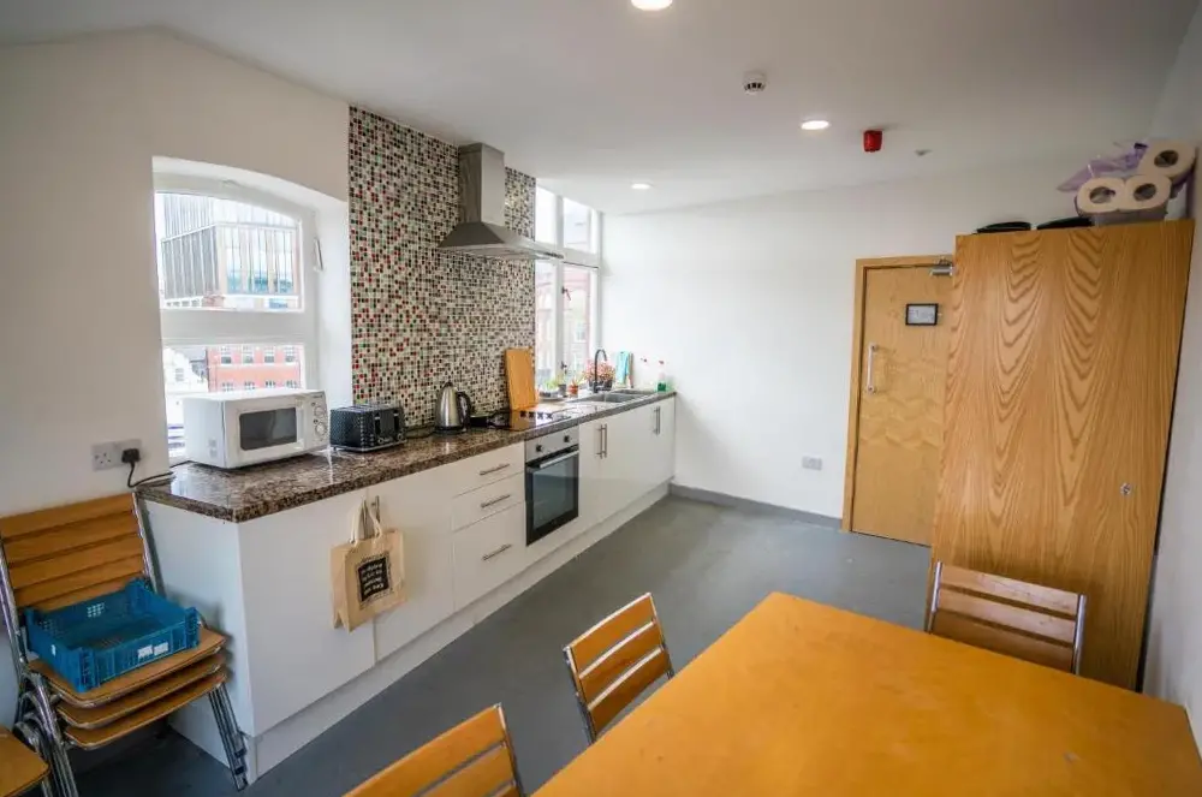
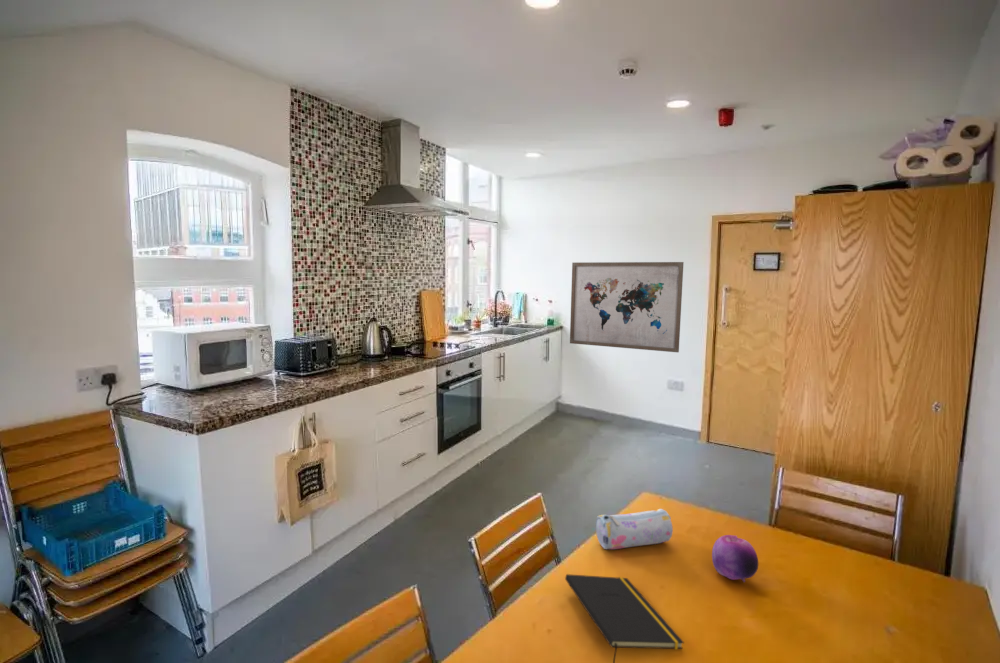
+ fruit [711,534,759,583]
+ notepad [564,573,685,663]
+ wall art [569,261,684,353]
+ pencil case [595,508,674,550]
